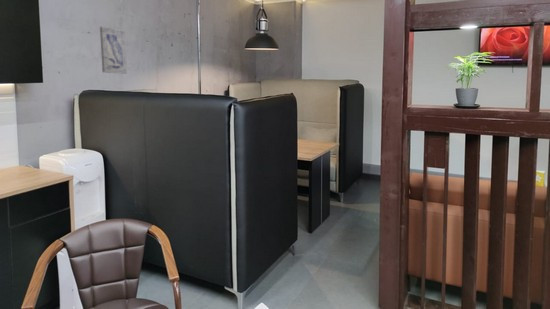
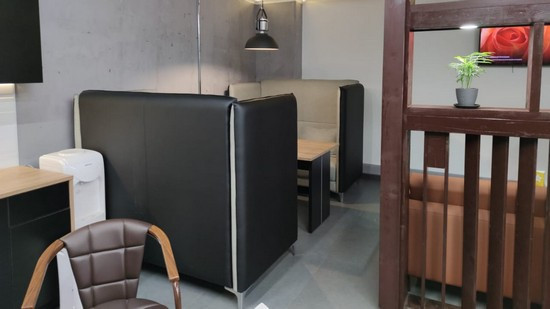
- wall art [99,26,128,75]
